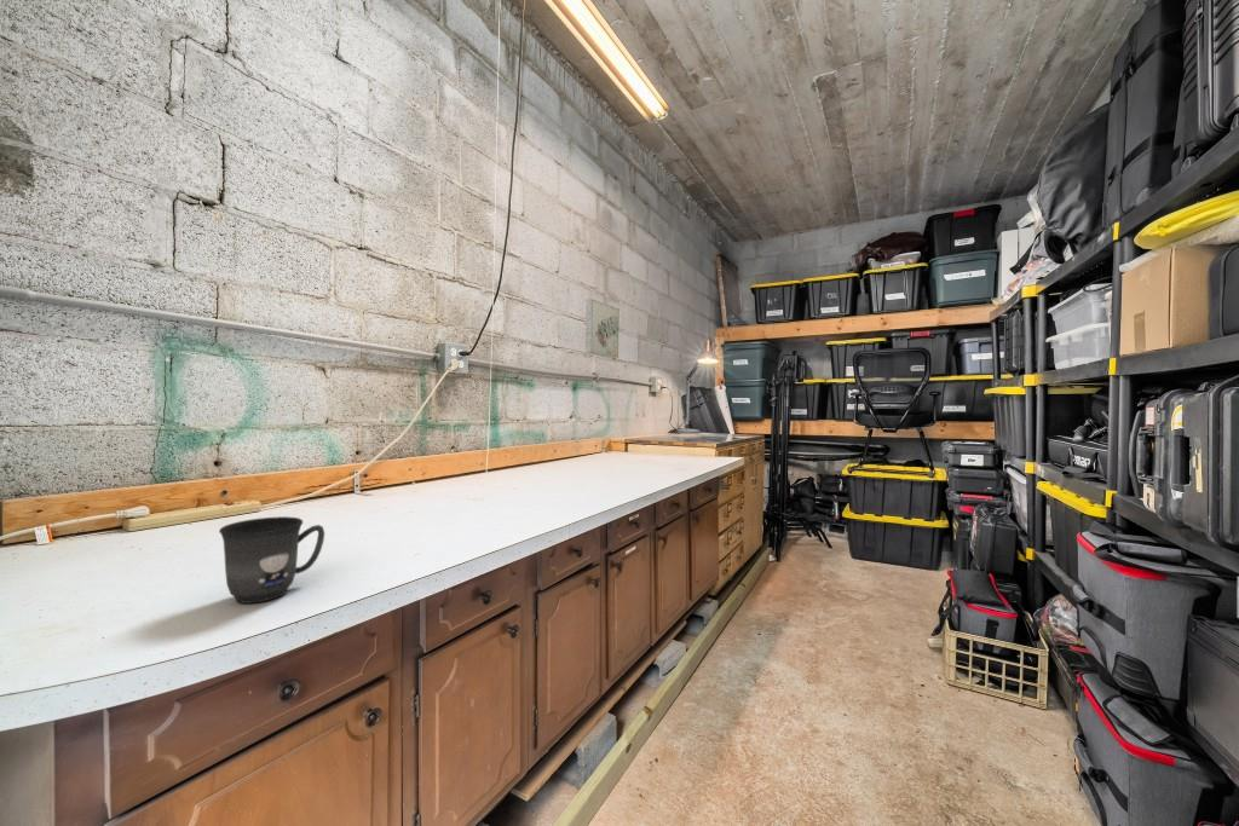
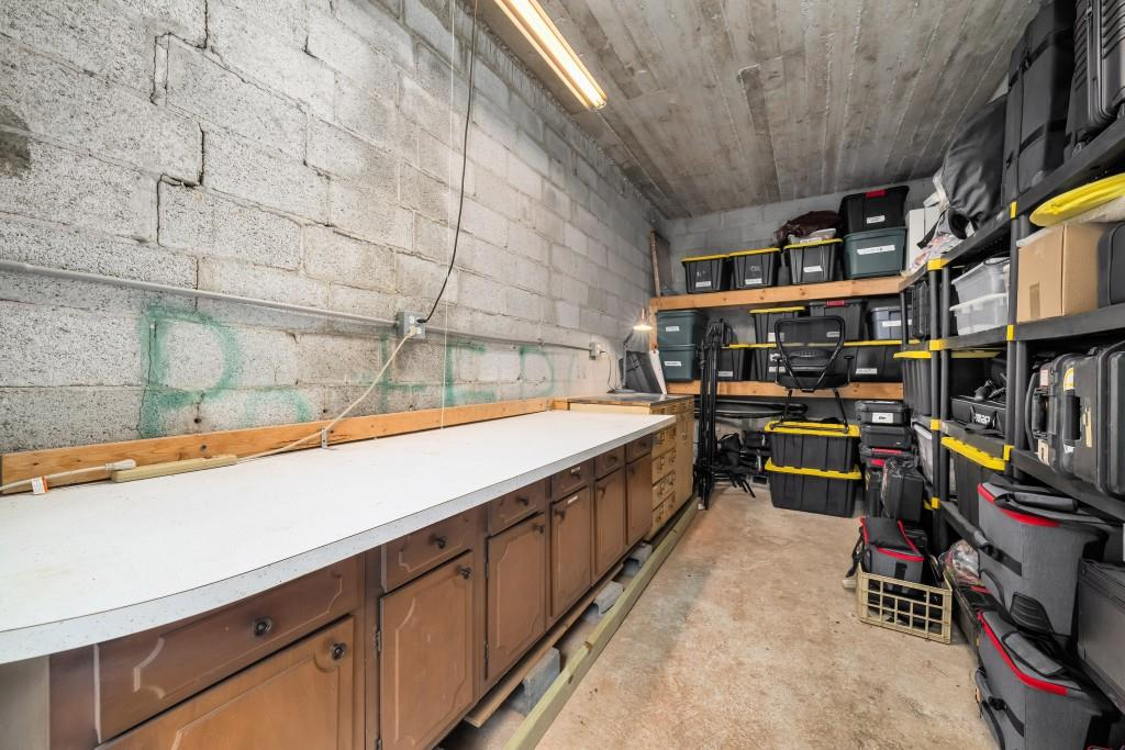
- mug [218,515,325,605]
- wall art [584,298,621,359]
